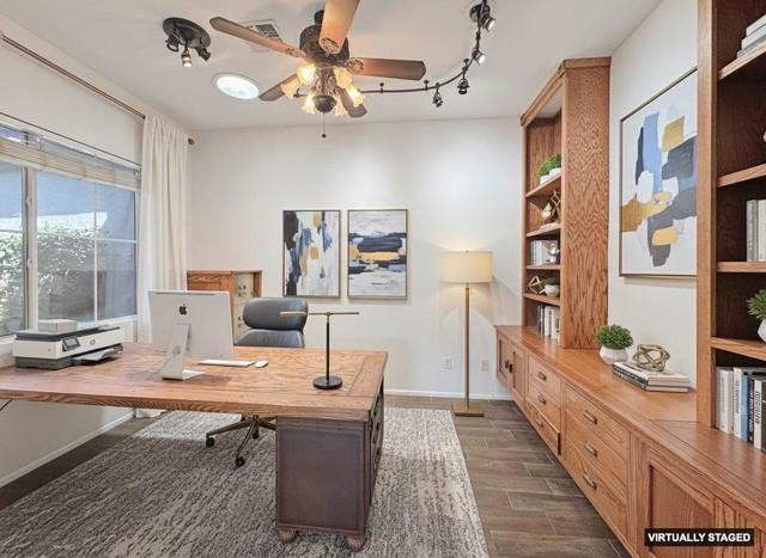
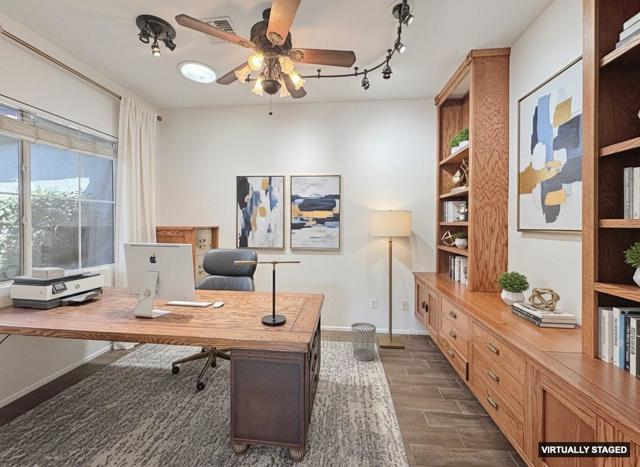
+ wastebasket [350,322,377,362]
